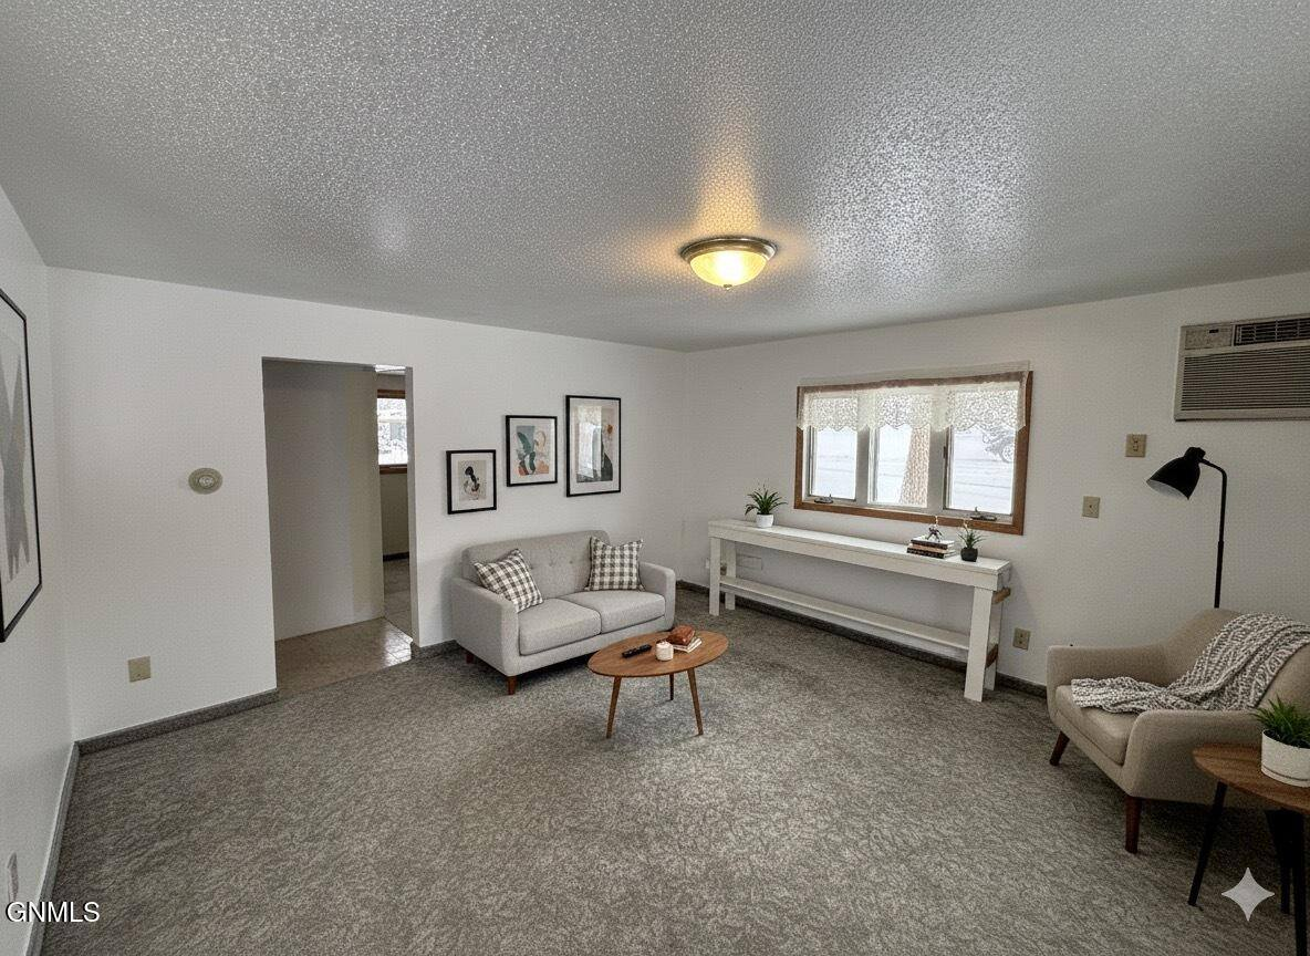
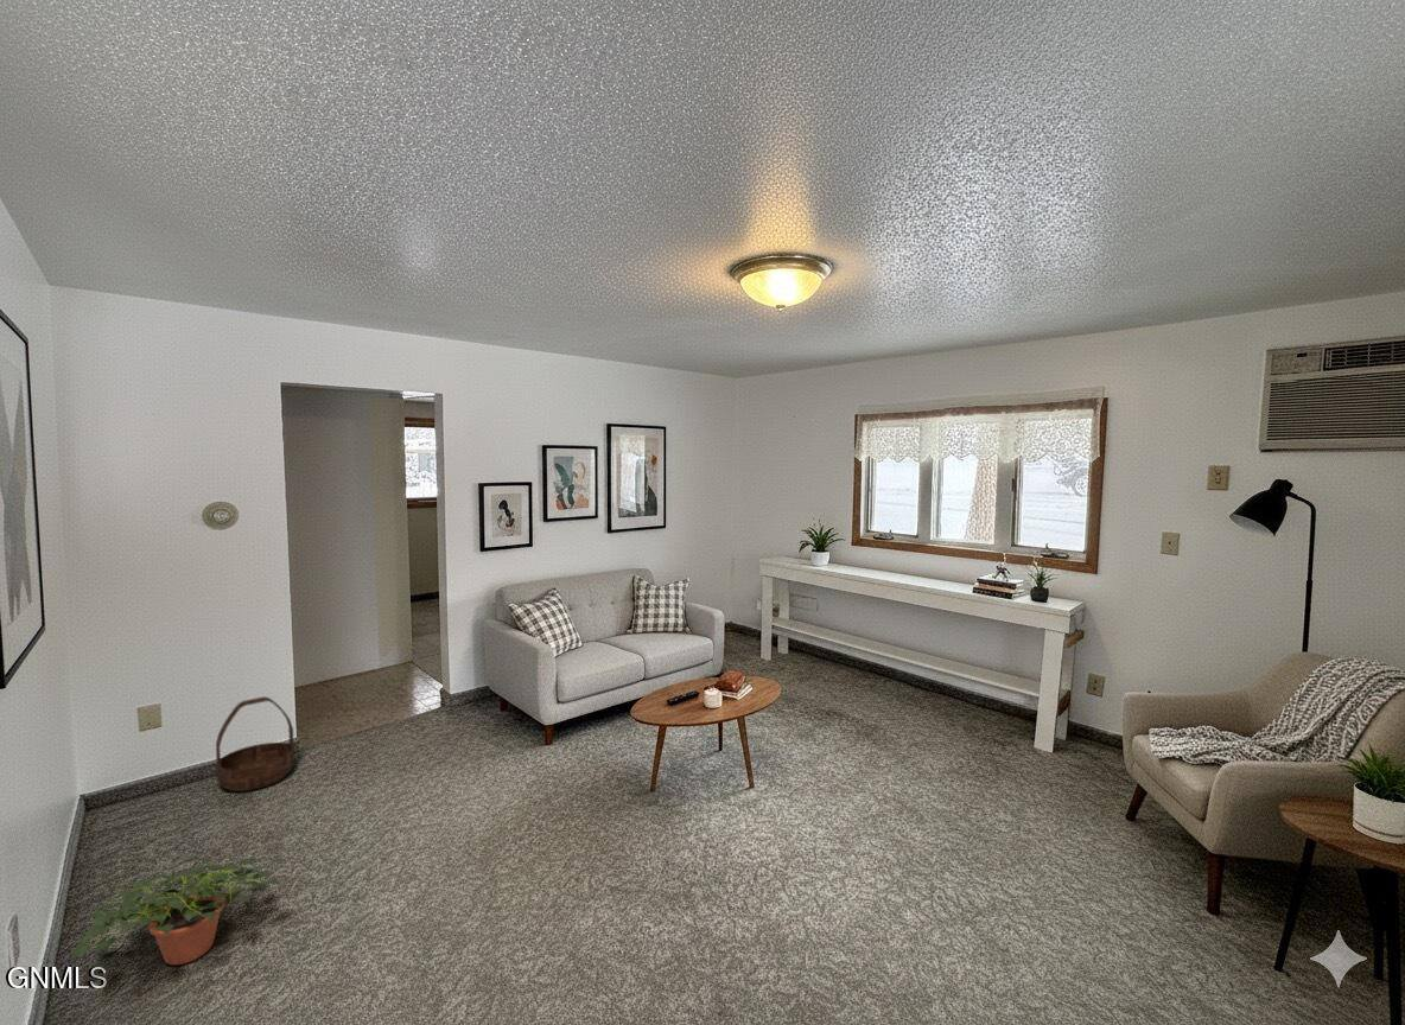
+ basket [215,695,295,792]
+ potted plant [70,857,281,966]
